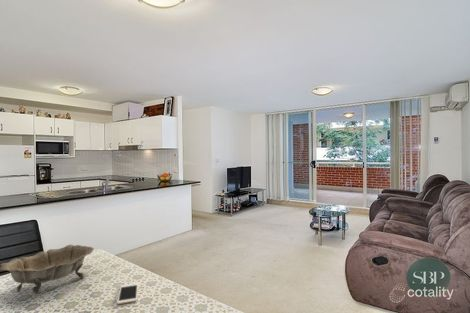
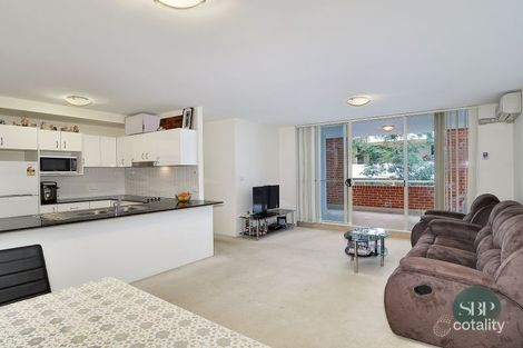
- cell phone [116,282,139,305]
- decorative bowl [0,244,95,295]
